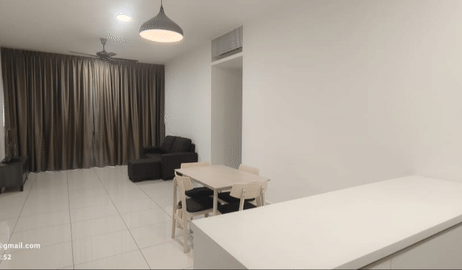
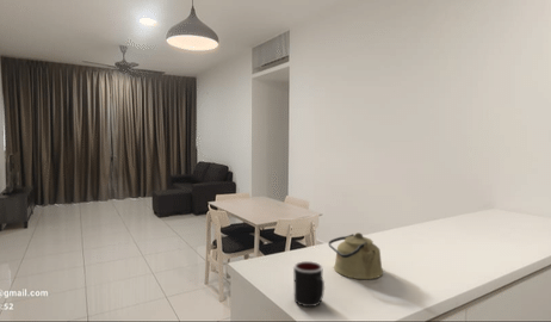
+ kettle [327,231,384,280]
+ mug [292,260,326,308]
